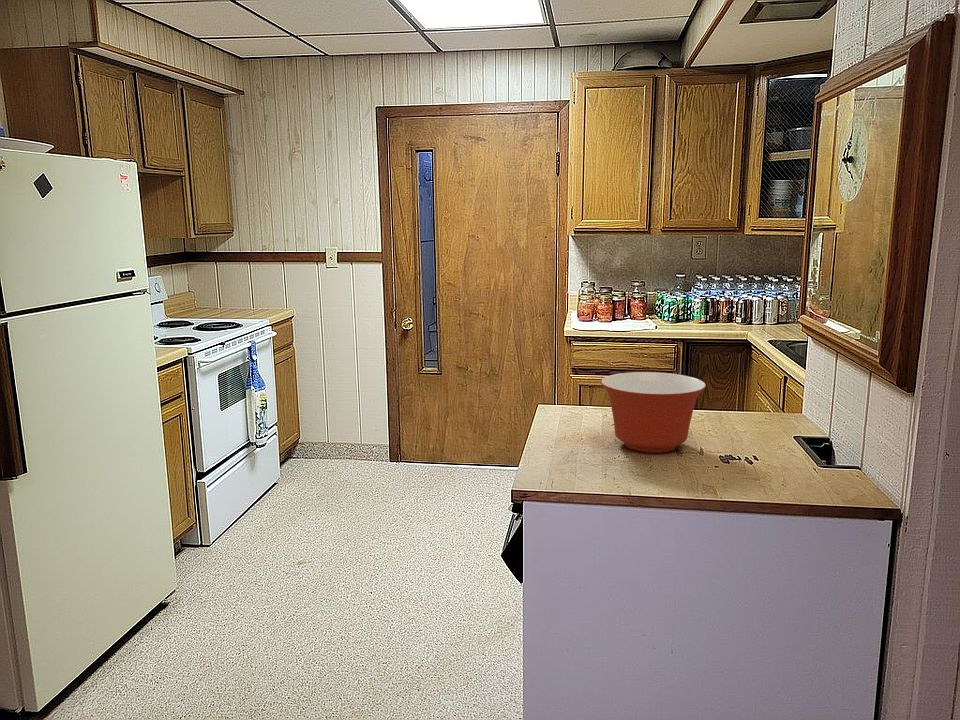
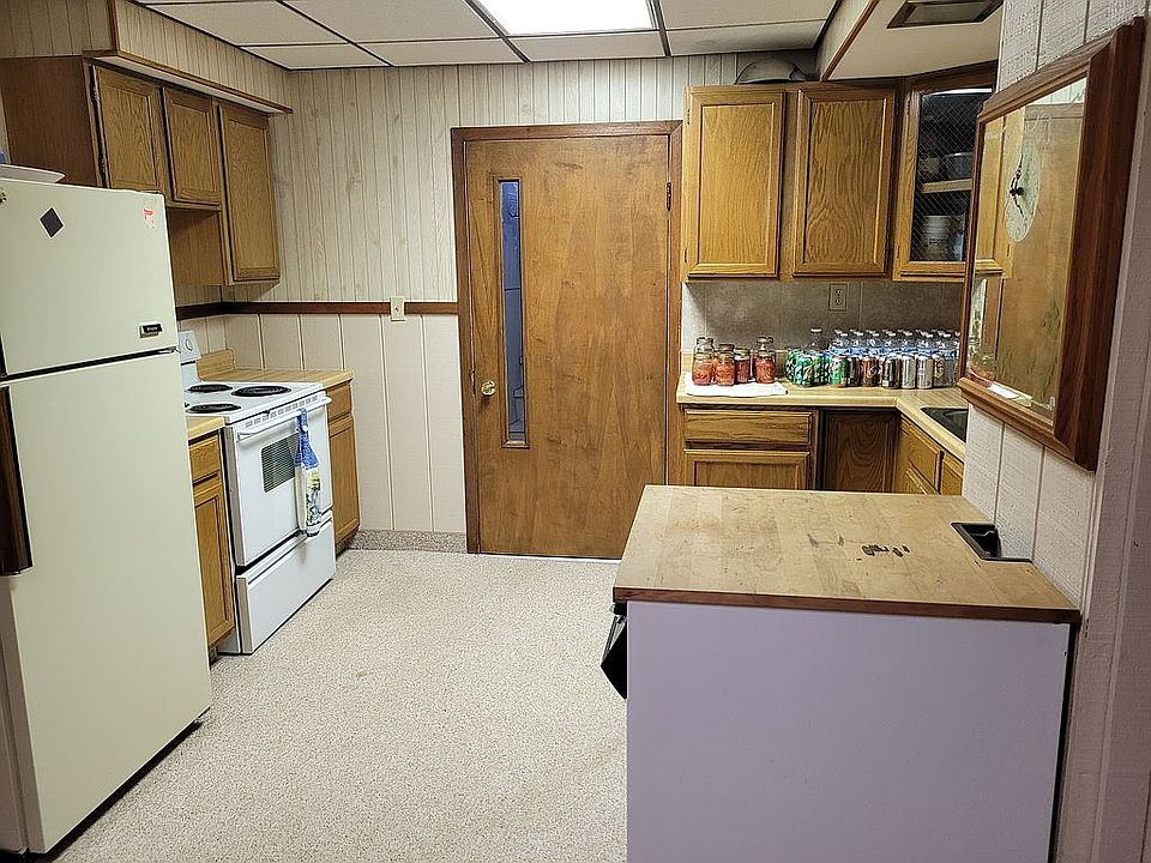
- mixing bowl [600,371,707,454]
